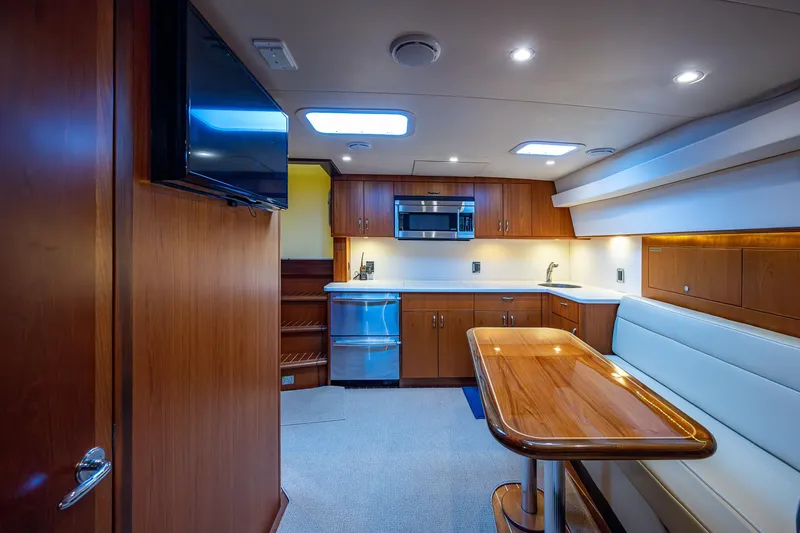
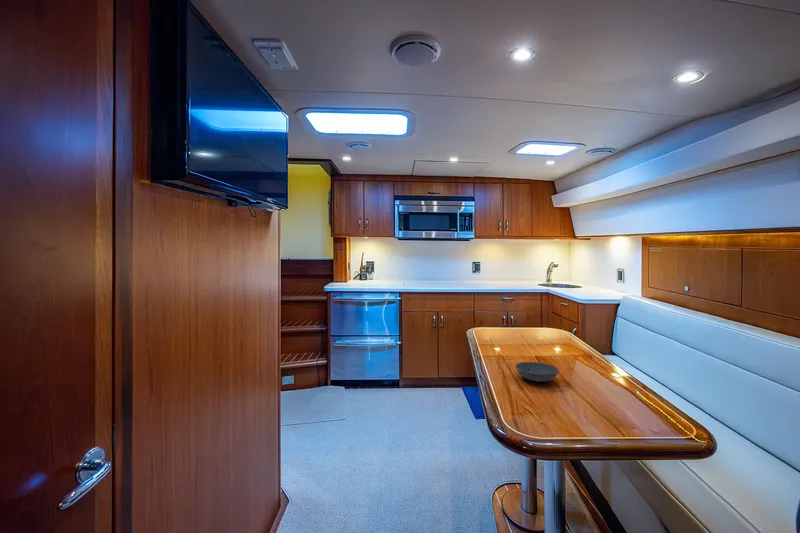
+ bowl [514,361,560,383]
